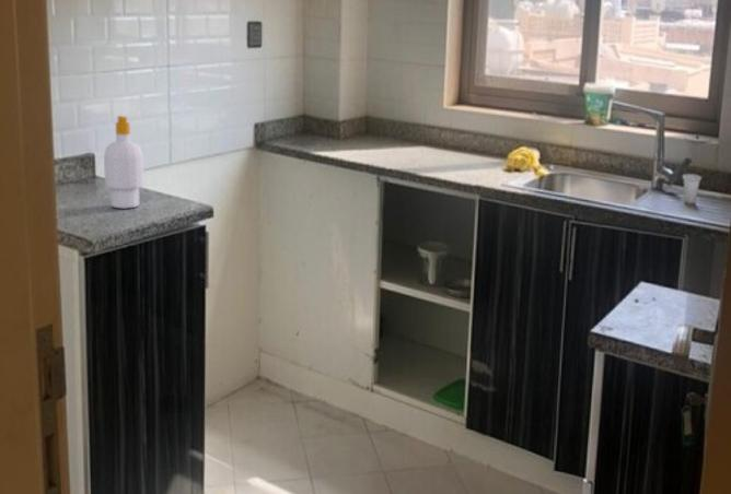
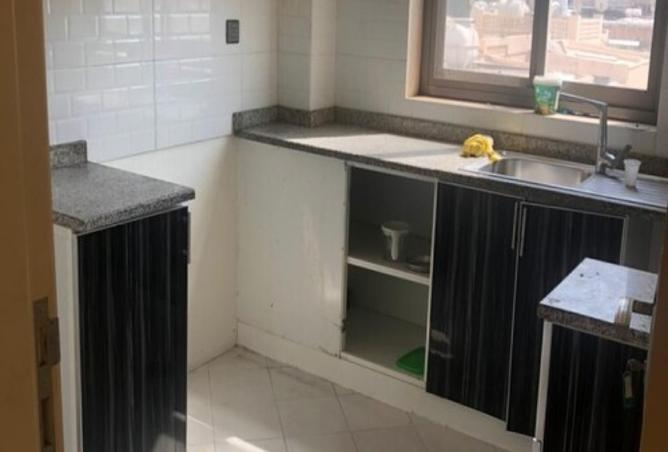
- soap bottle [103,115,146,210]
